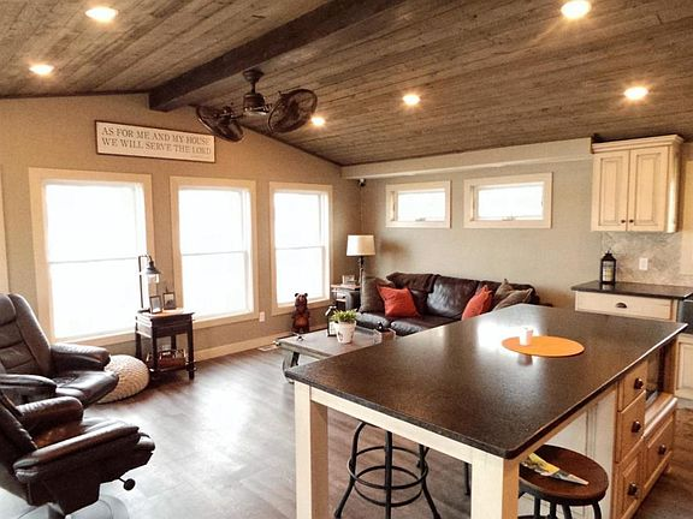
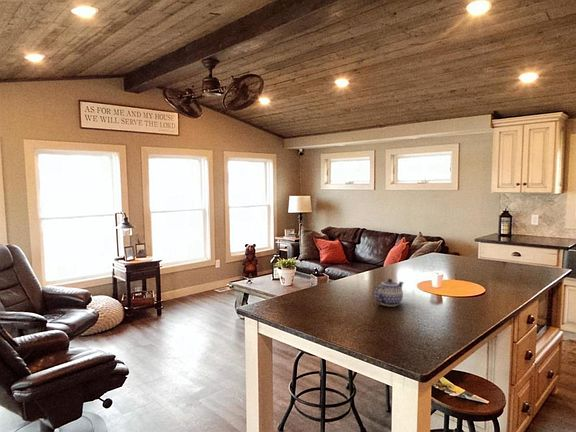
+ teapot [373,278,405,307]
